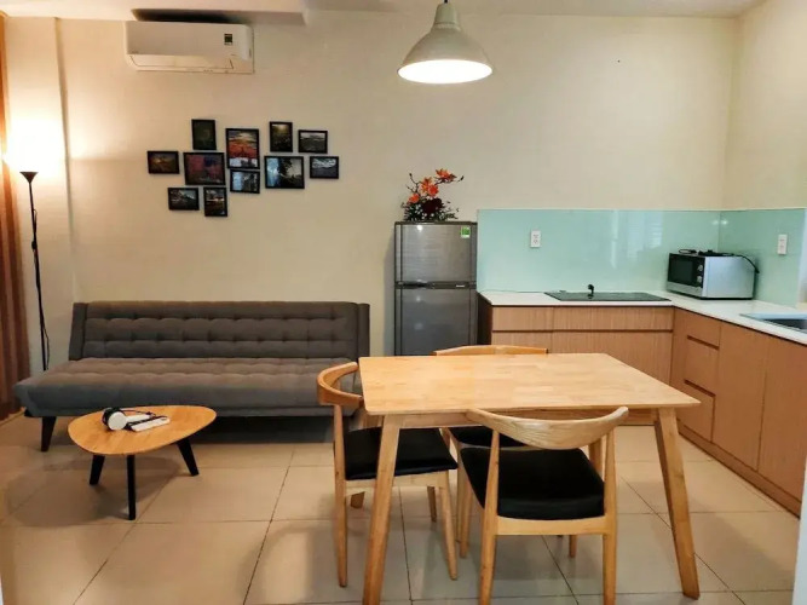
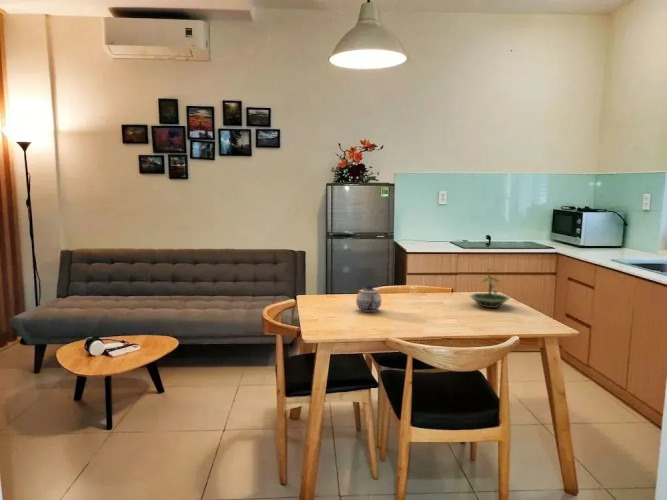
+ terrarium [469,268,511,309]
+ teapot [355,284,382,313]
